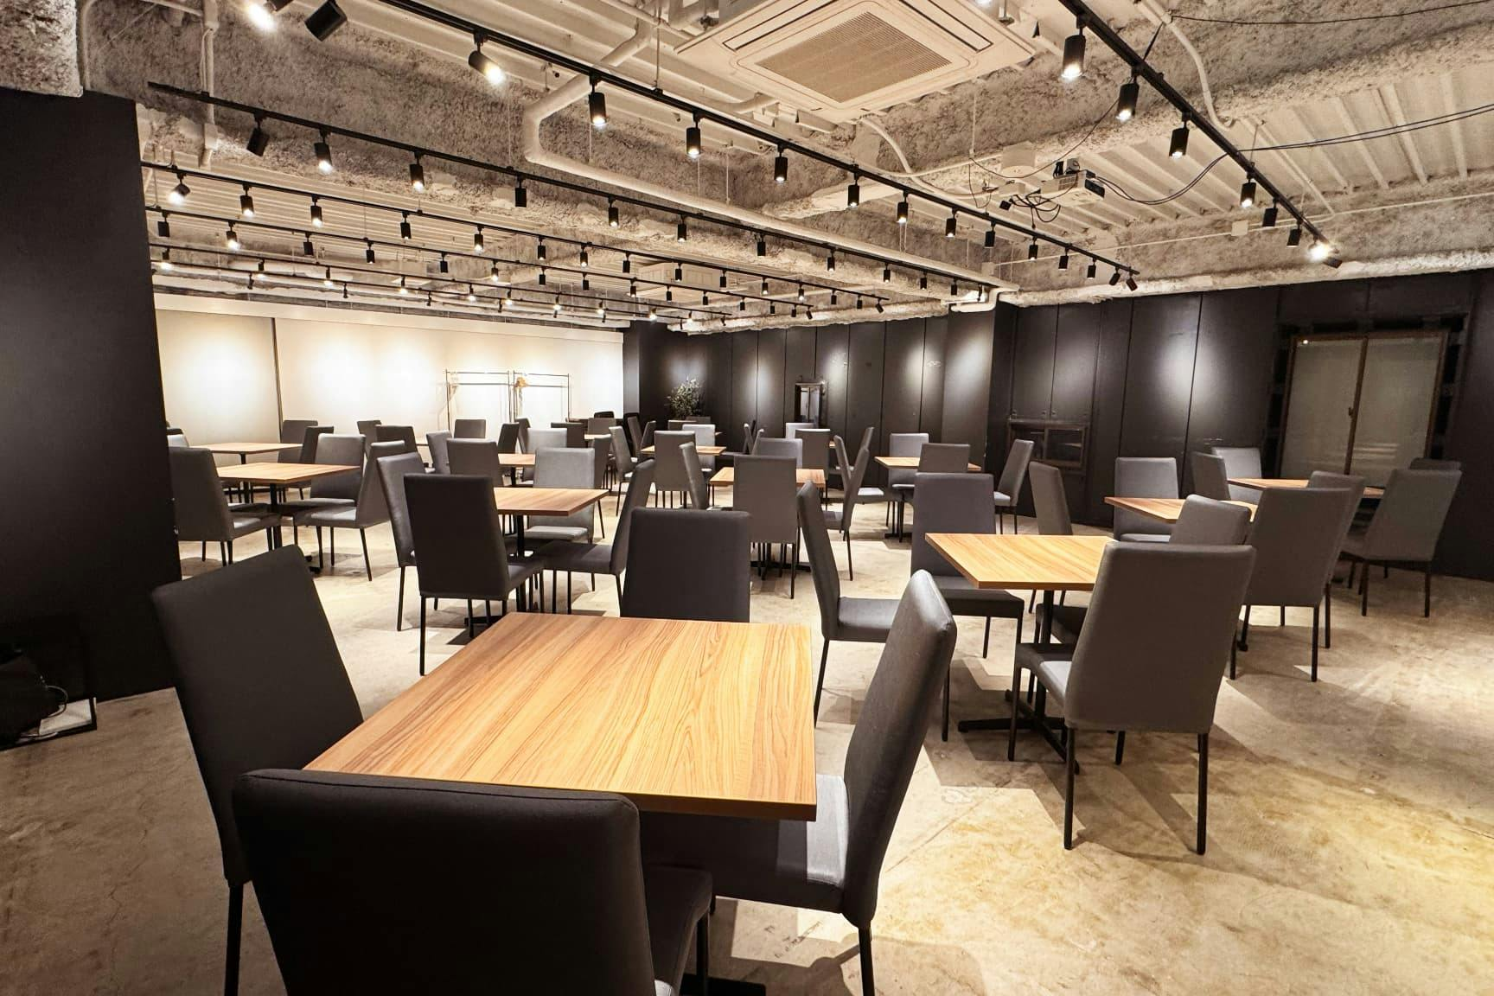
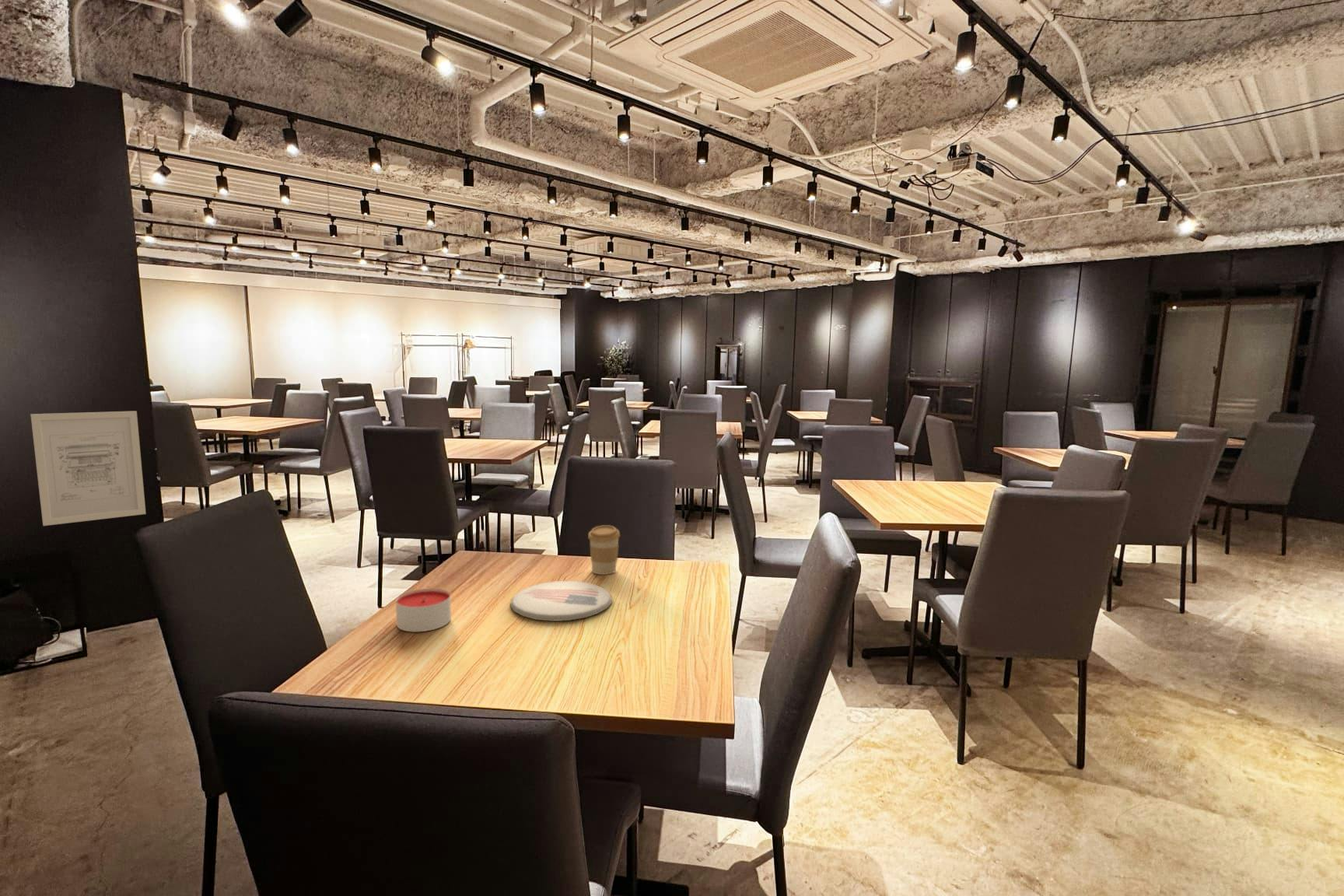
+ coffee cup [587,524,621,576]
+ wall art [30,411,146,527]
+ plate [509,580,613,622]
+ candle [395,588,452,632]
